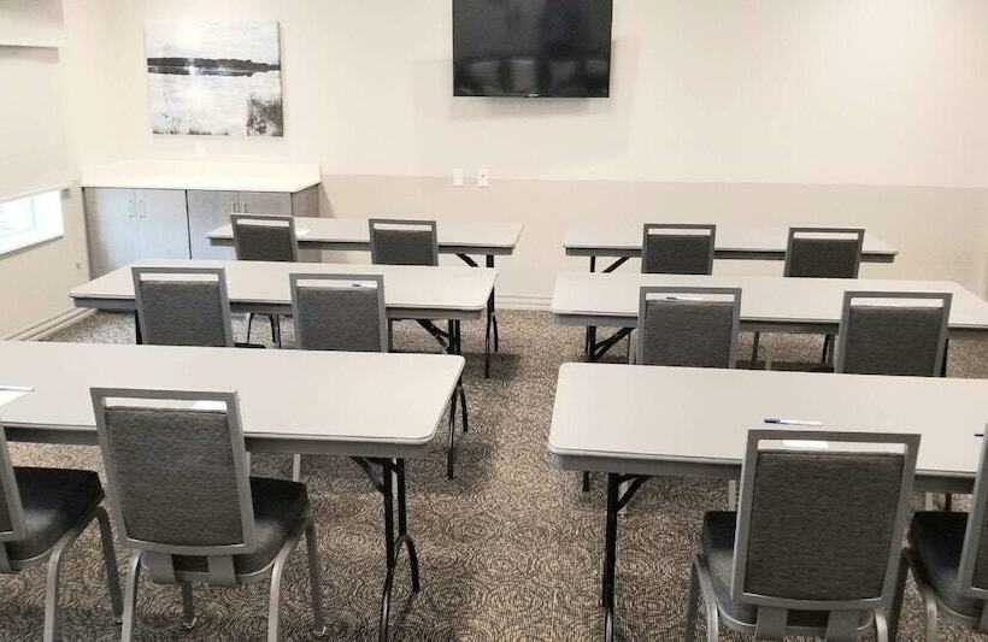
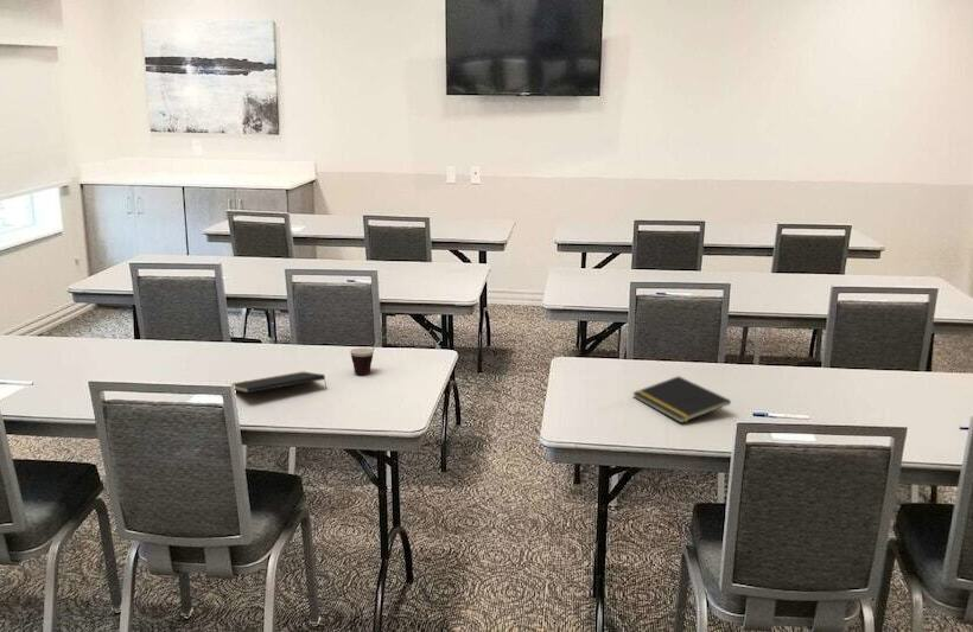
+ cup [349,333,394,376]
+ notepad [631,375,732,424]
+ notepad [231,371,327,394]
